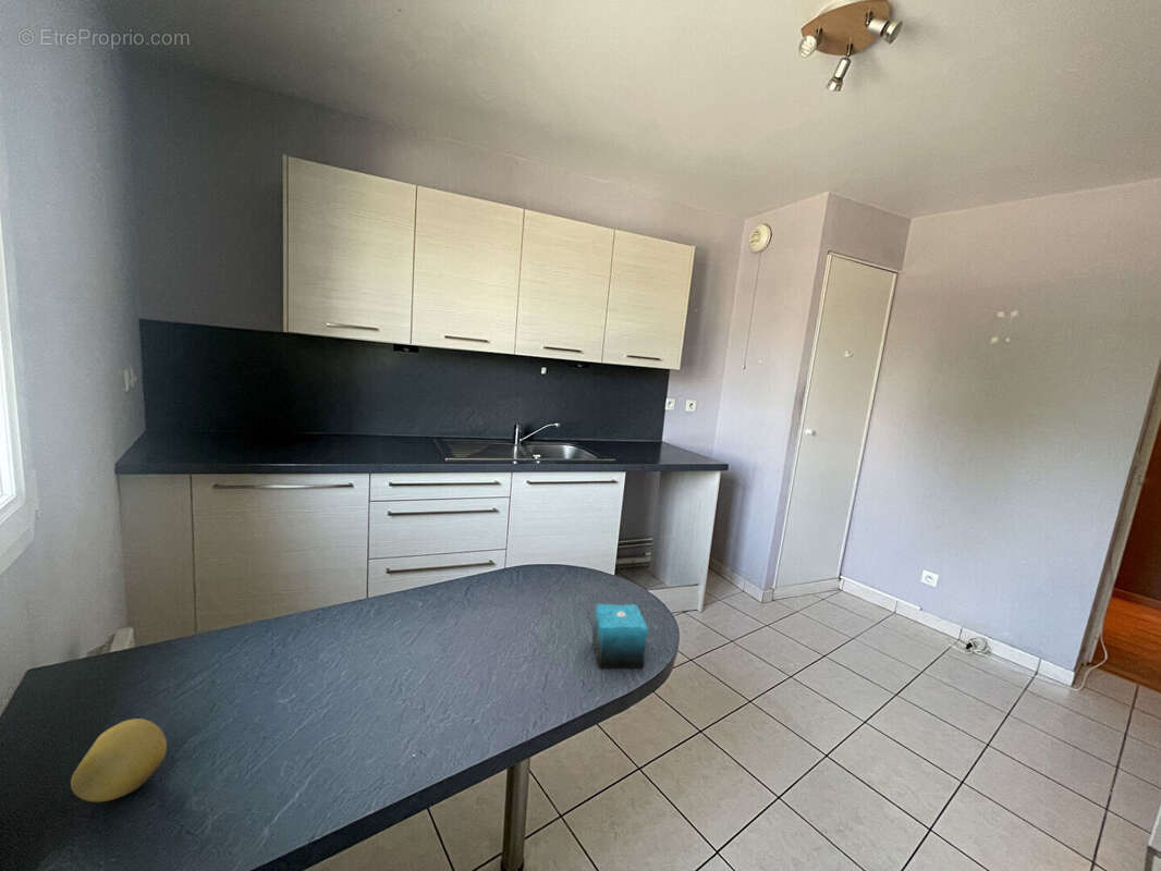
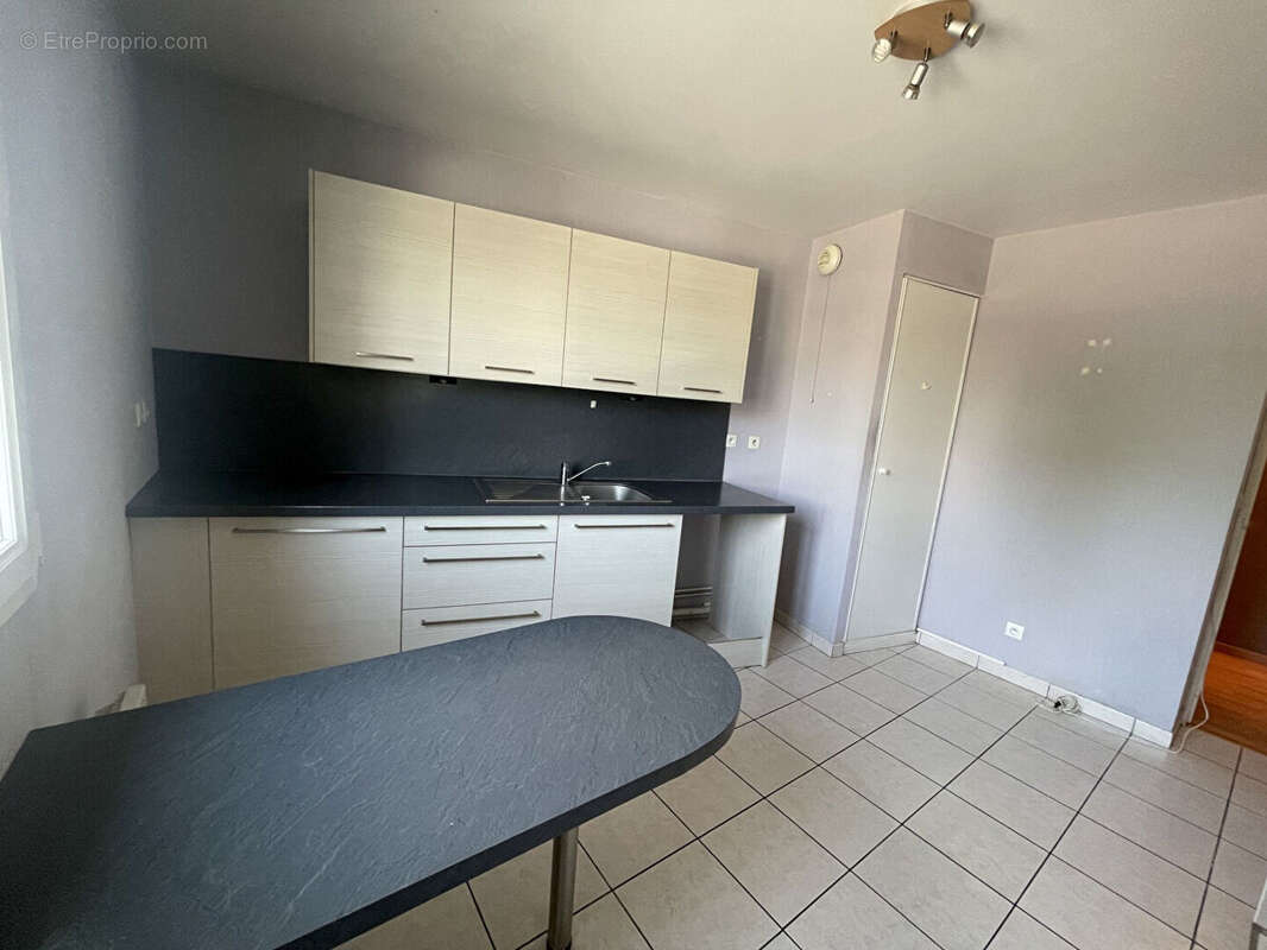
- fruit [70,717,168,802]
- candle [591,592,649,670]
